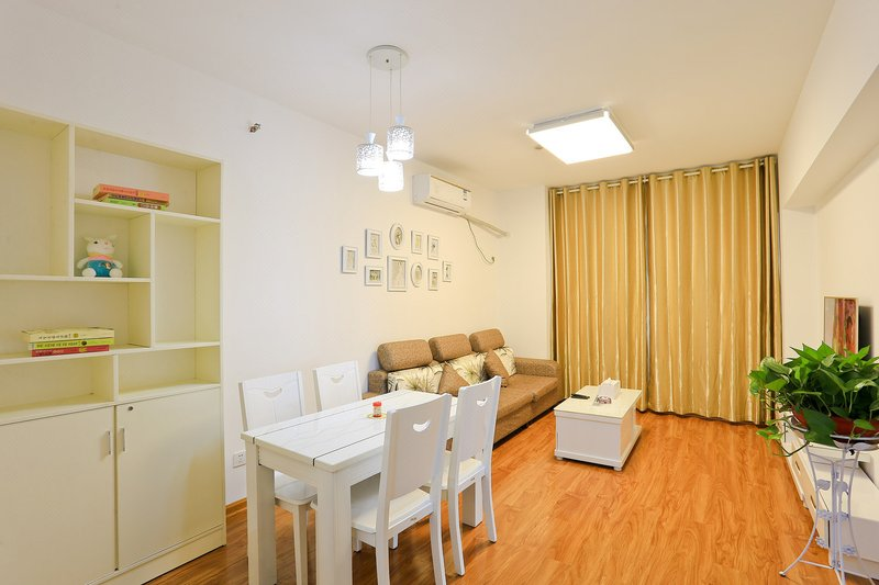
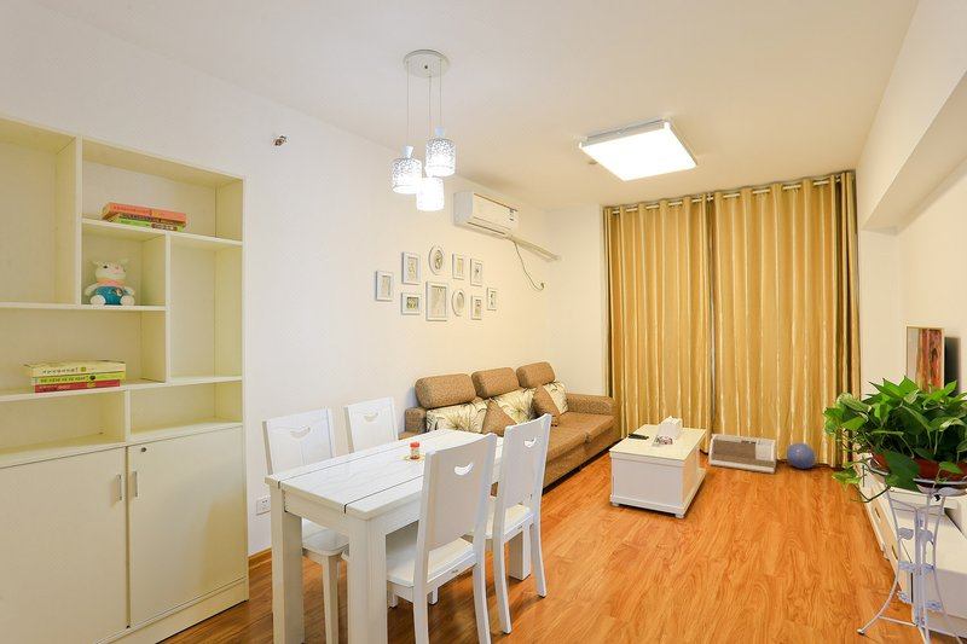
+ ball [784,441,817,470]
+ storage bin [708,433,777,475]
